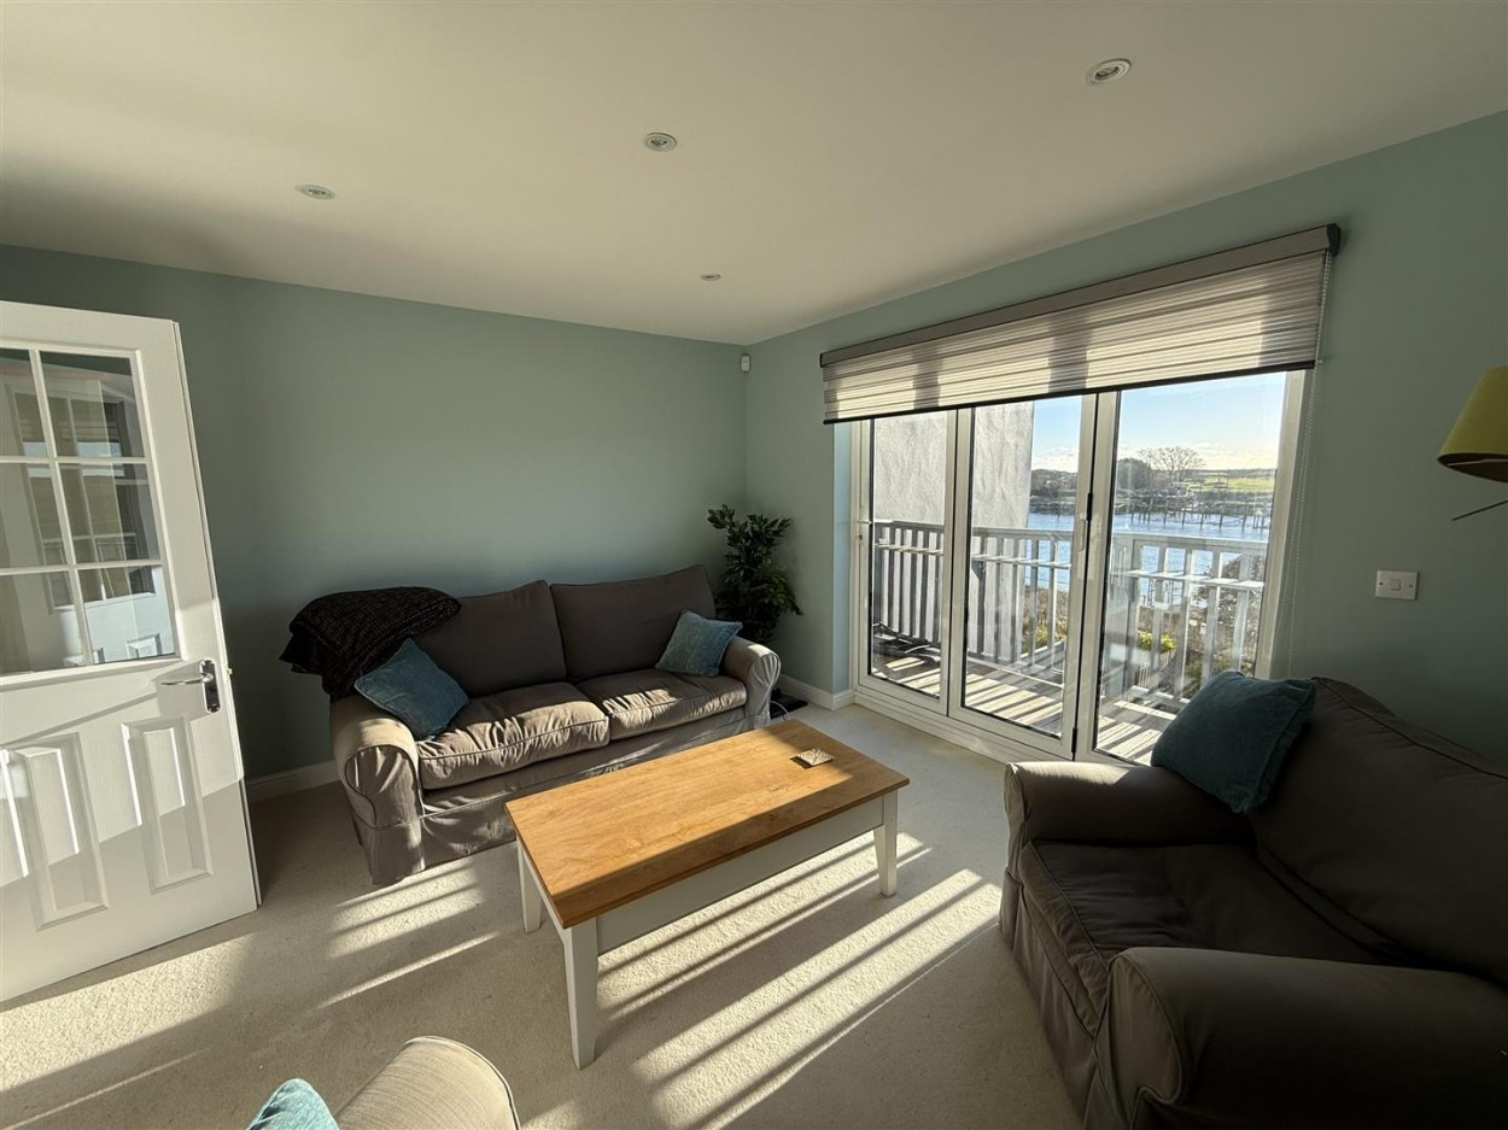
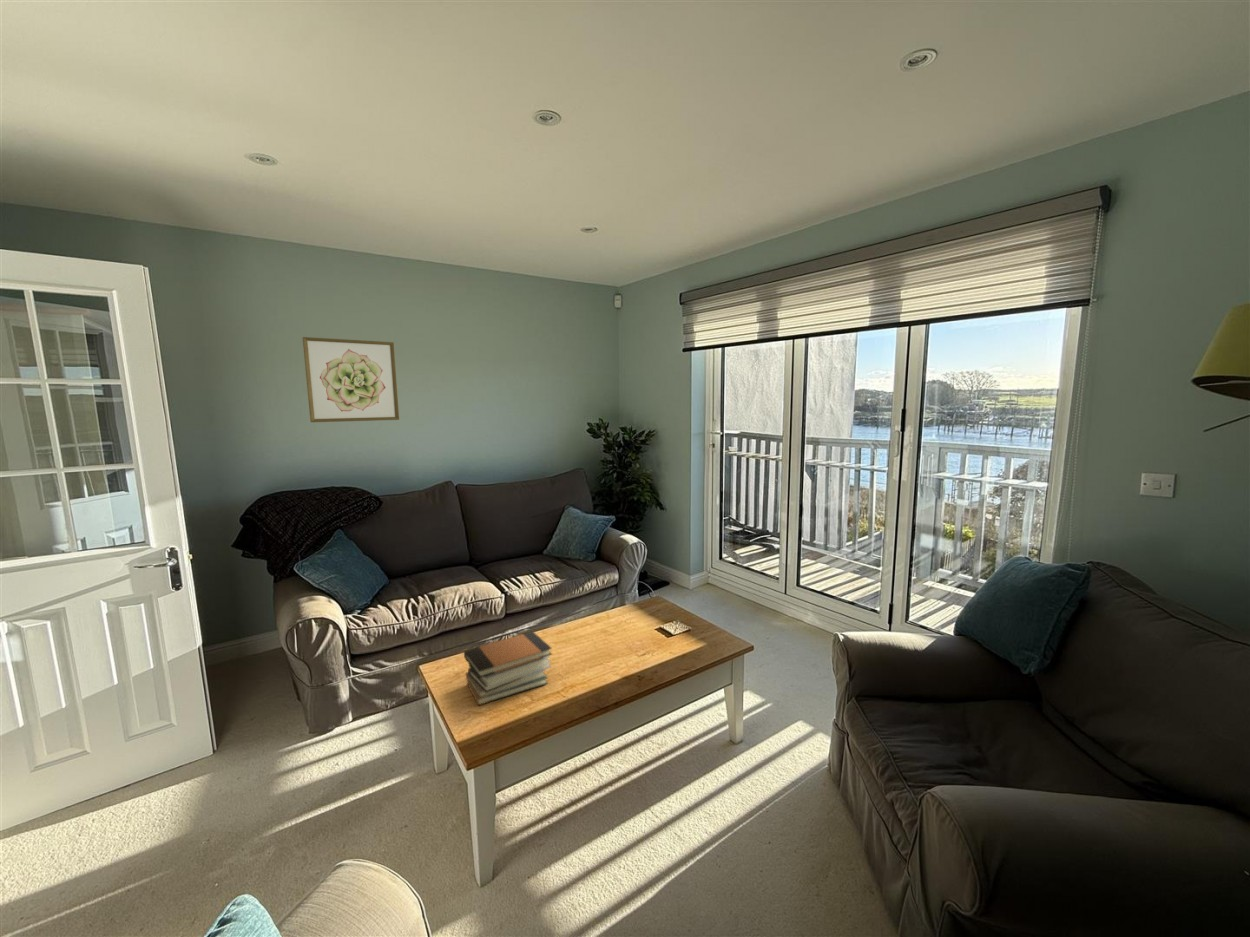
+ wall art [302,336,400,423]
+ book stack [463,630,553,706]
